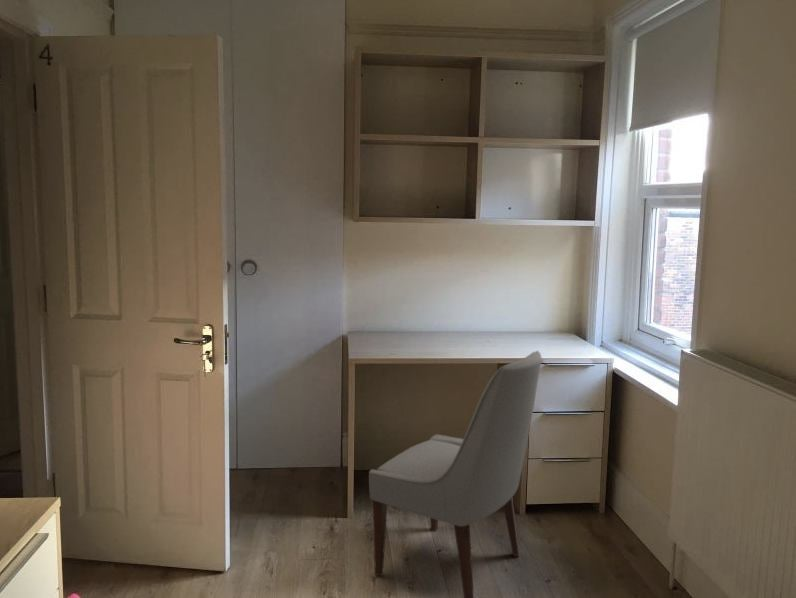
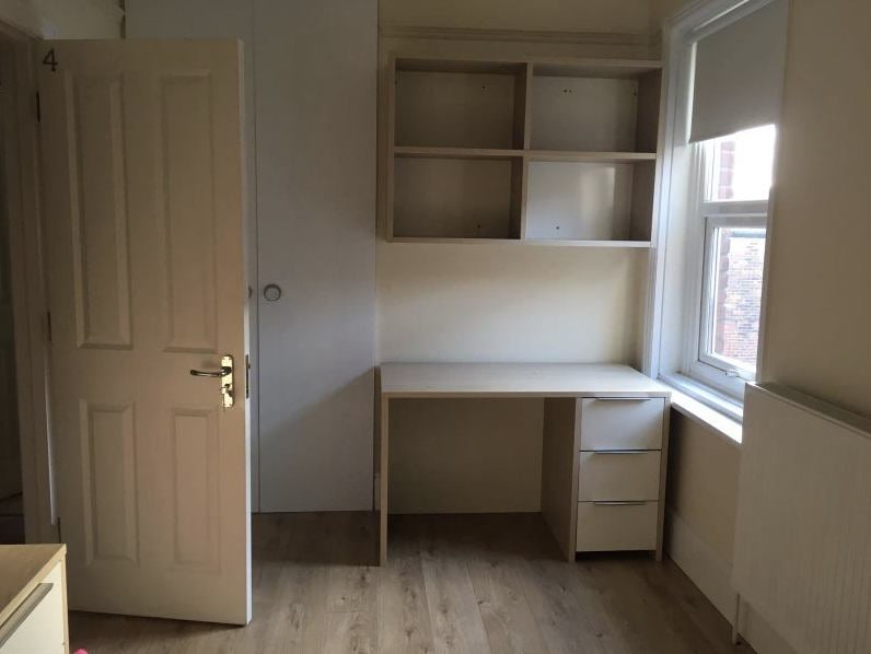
- chair [368,350,542,598]
